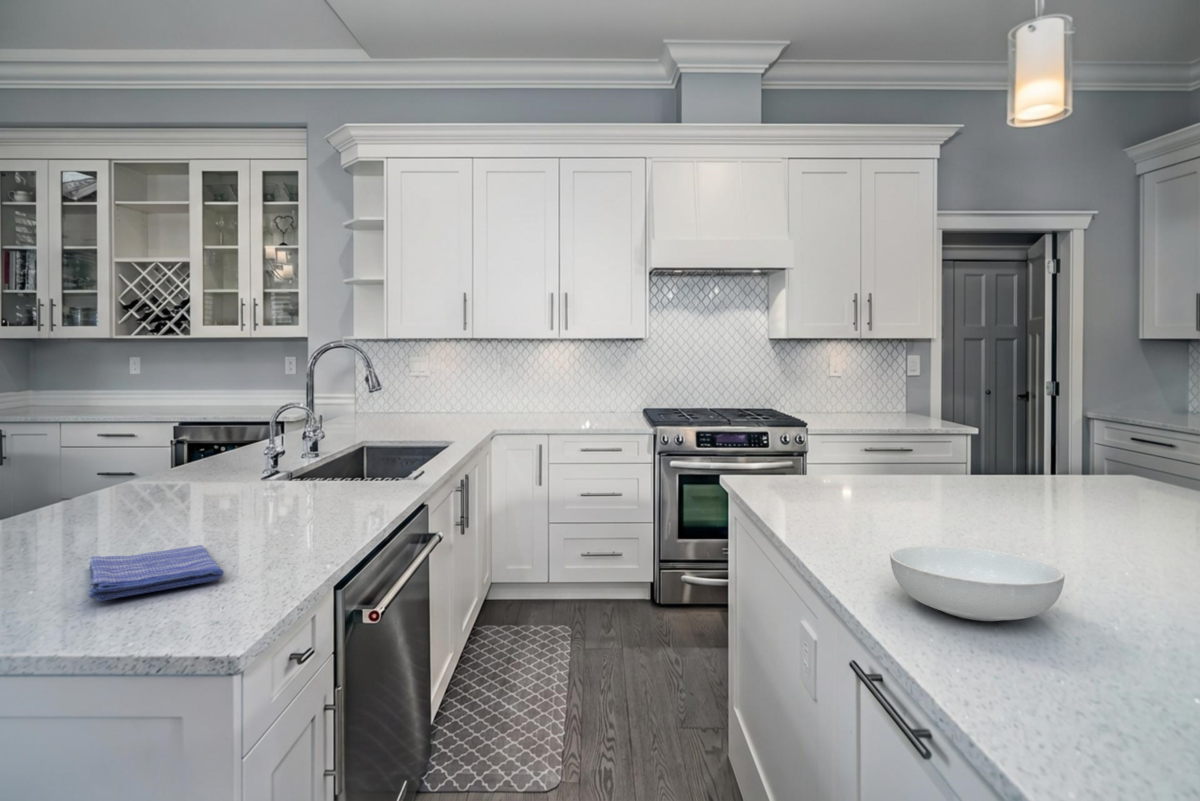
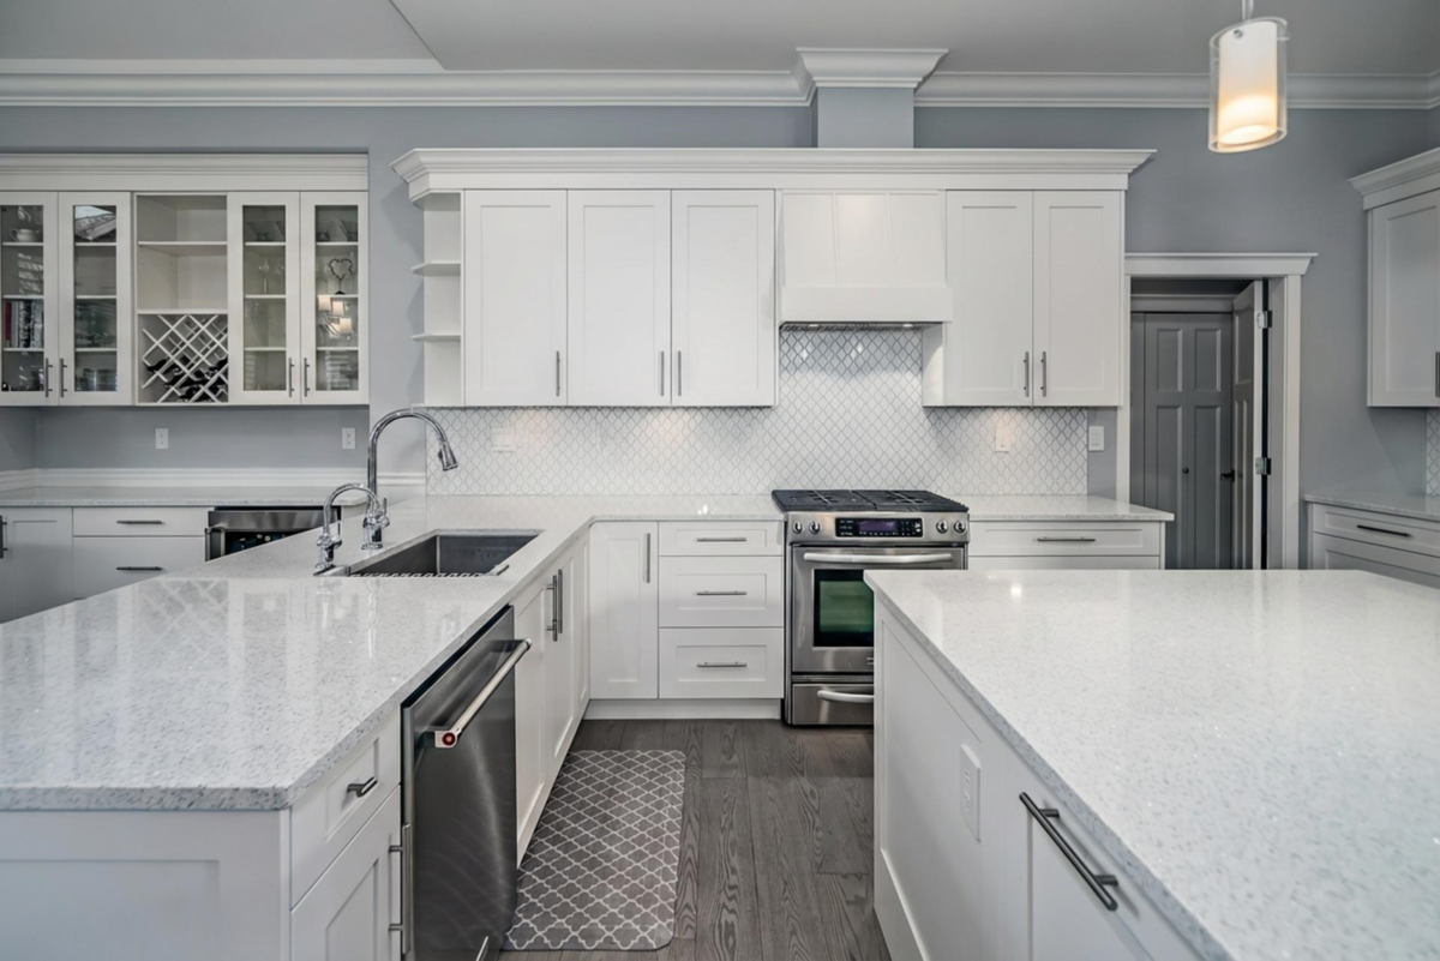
- dish towel [87,544,225,602]
- serving bowl [889,545,1066,622]
